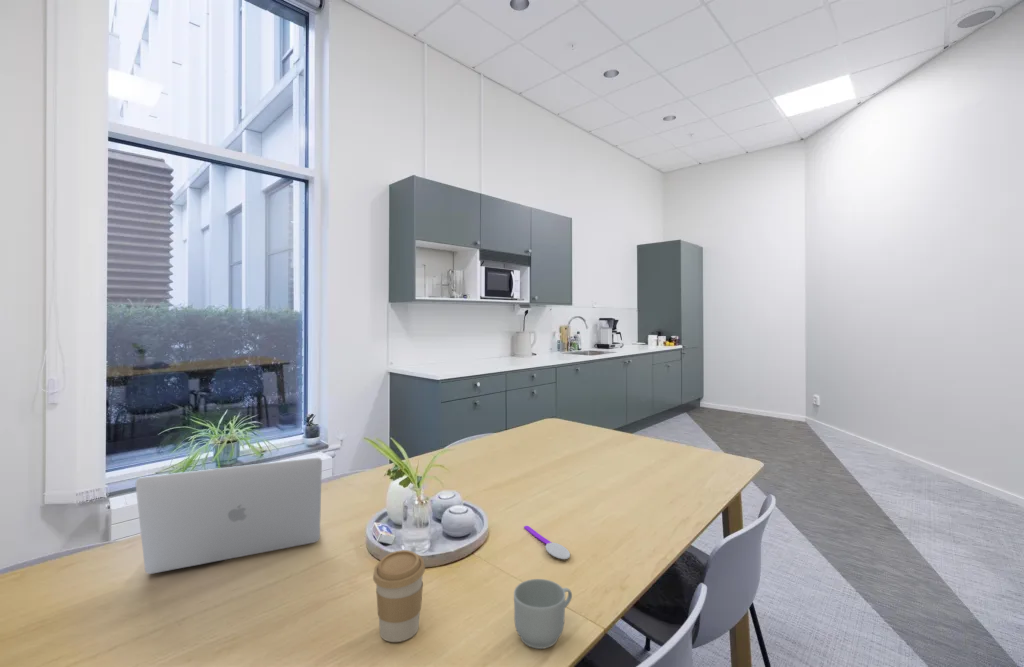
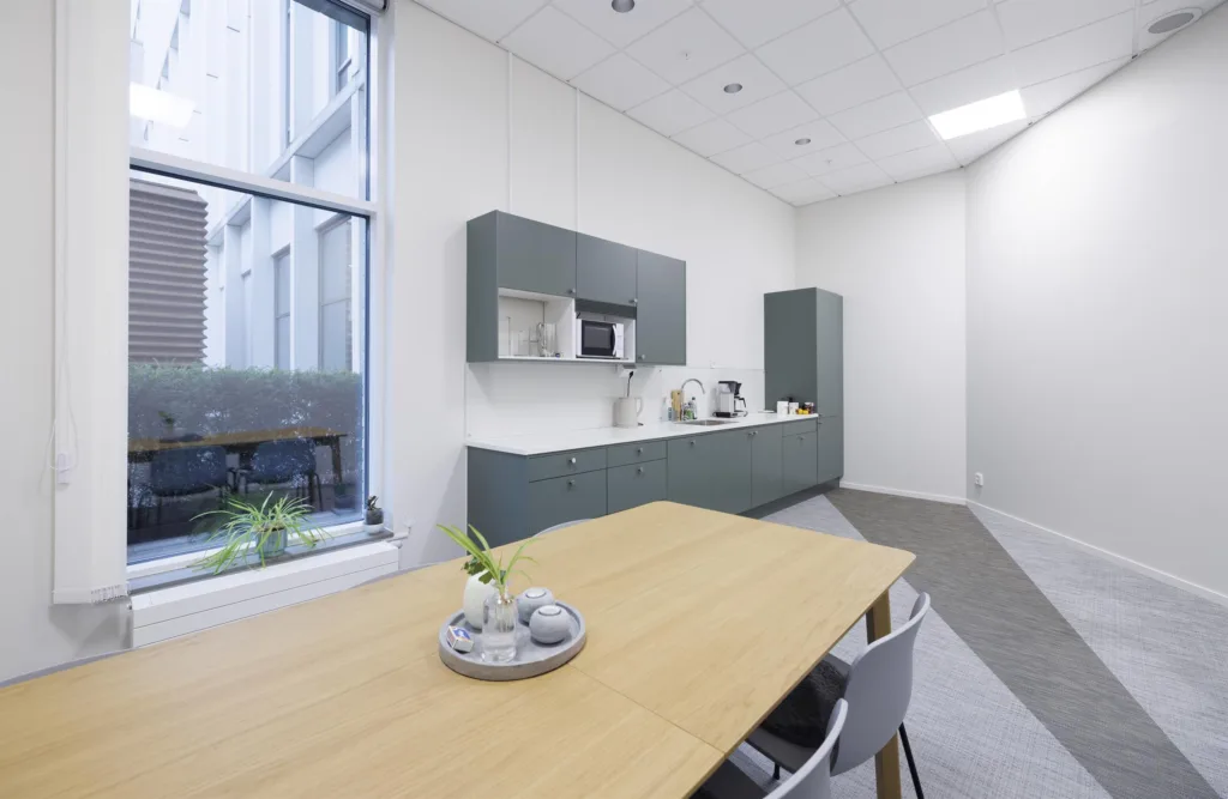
- laptop [135,456,323,575]
- coffee cup [372,549,426,643]
- mug [513,578,573,650]
- spoon [523,525,571,560]
